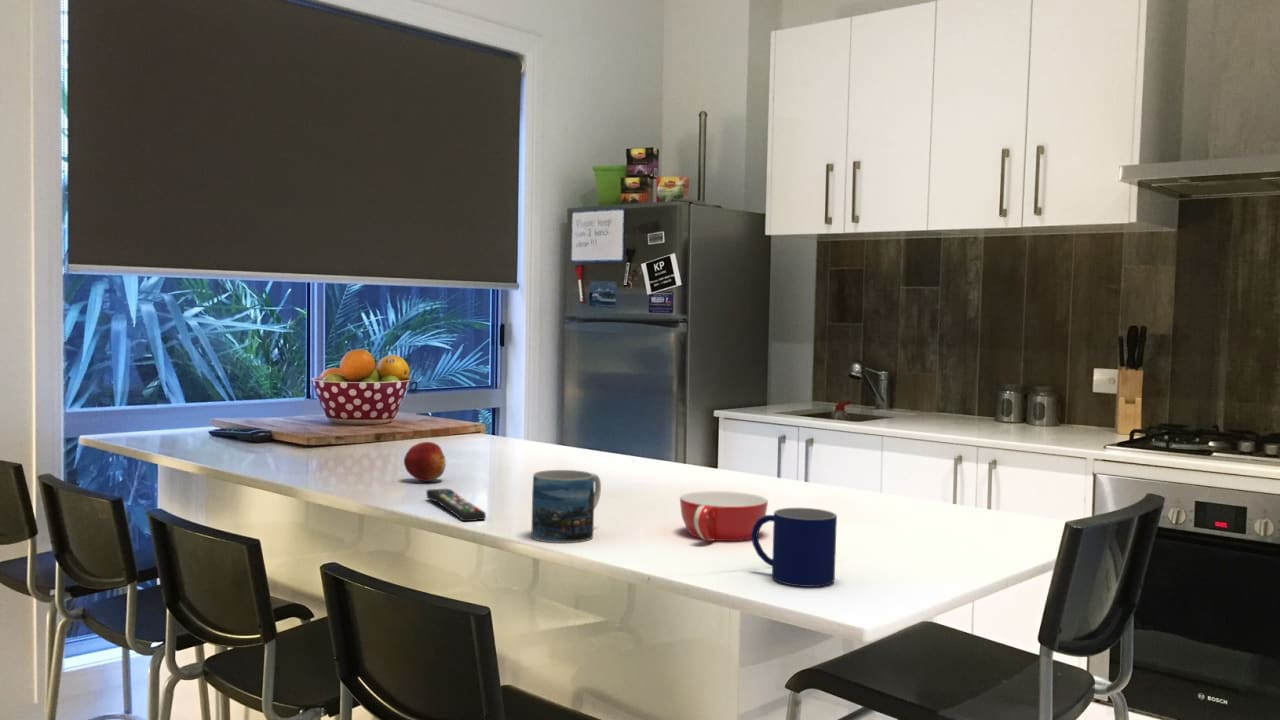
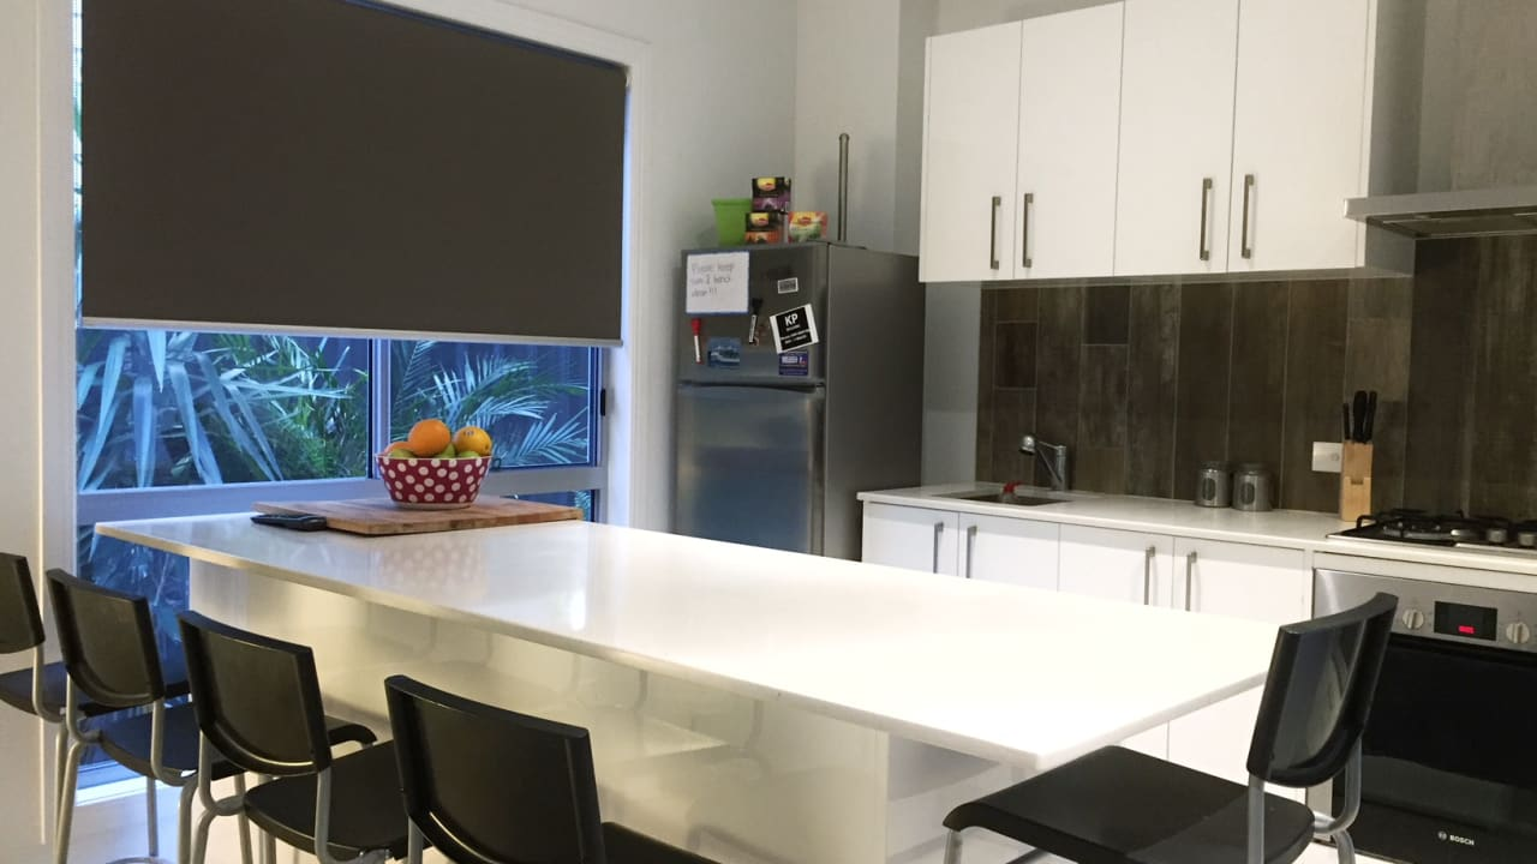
- bowl [679,490,769,542]
- apple [403,441,447,482]
- remote control [425,488,487,522]
- mug [751,507,838,588]
- mug [530,469,602,544]
